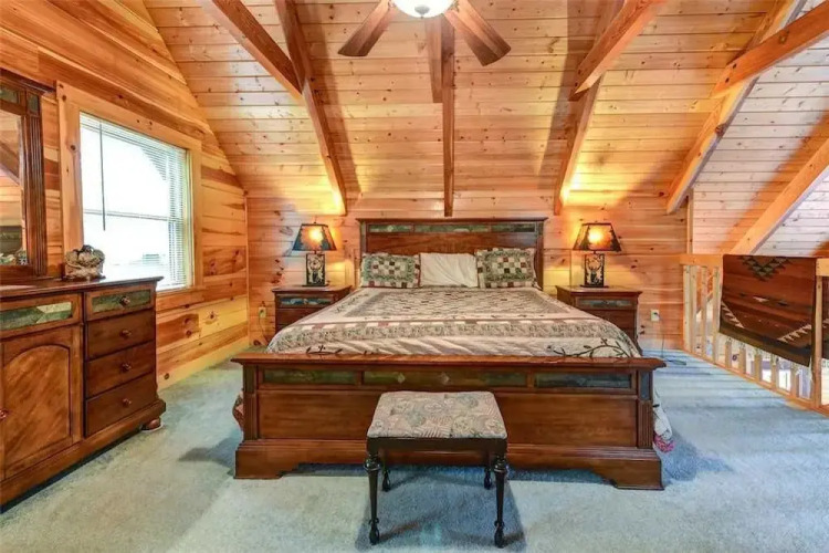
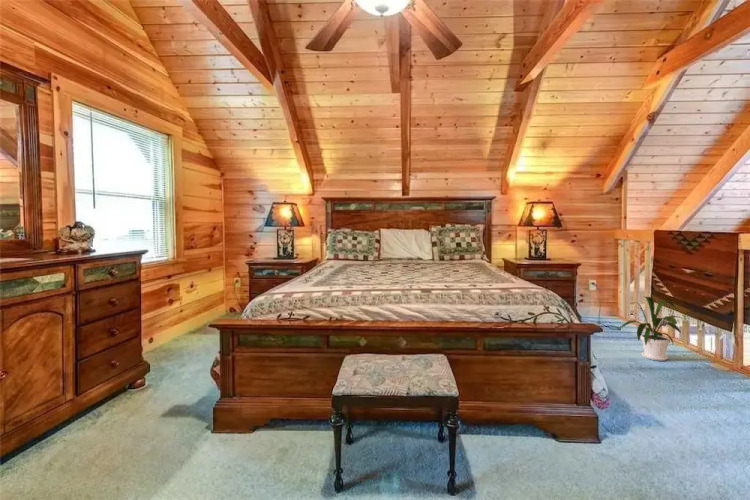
+ house plant [617,296,685,362]
